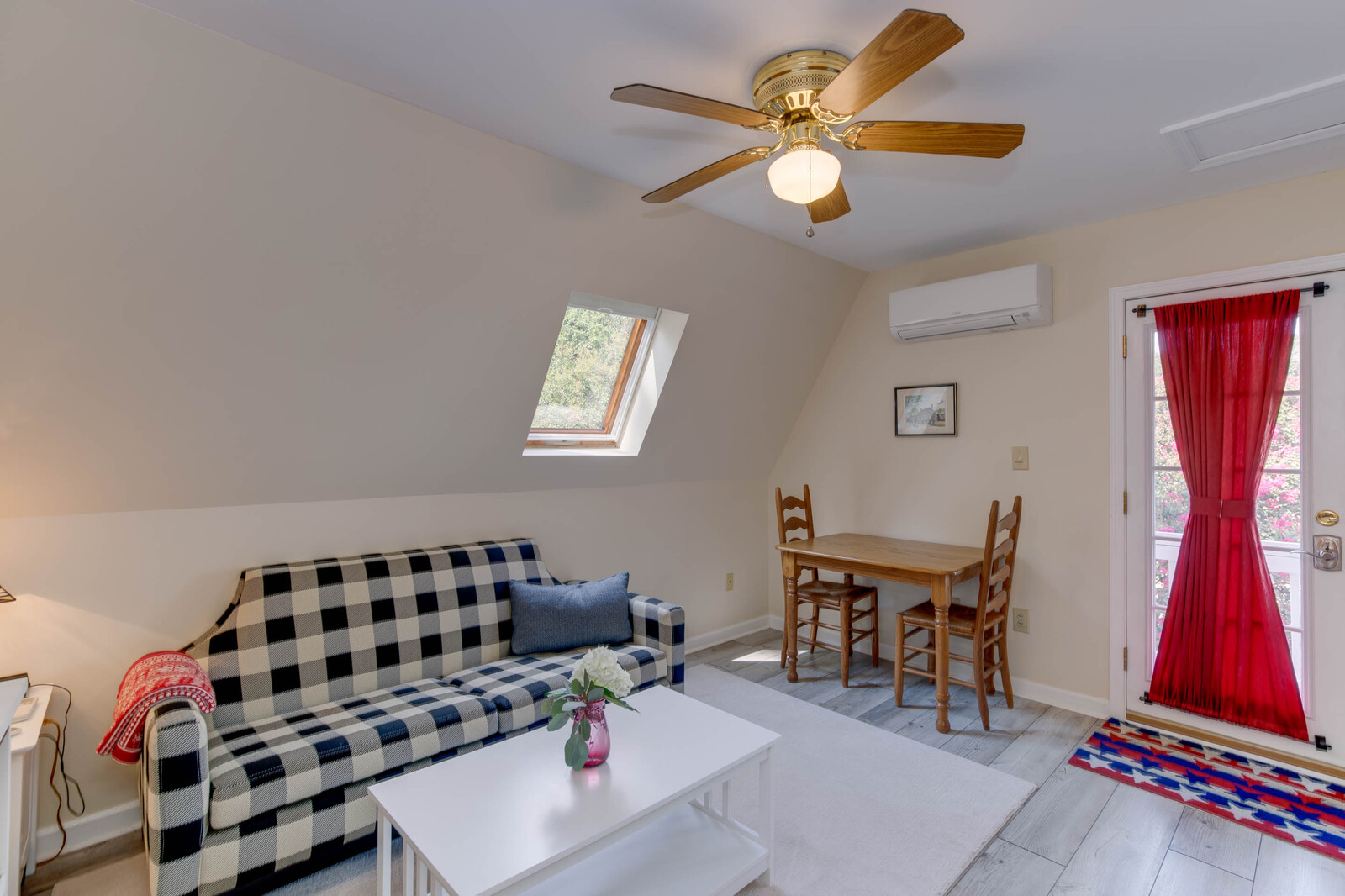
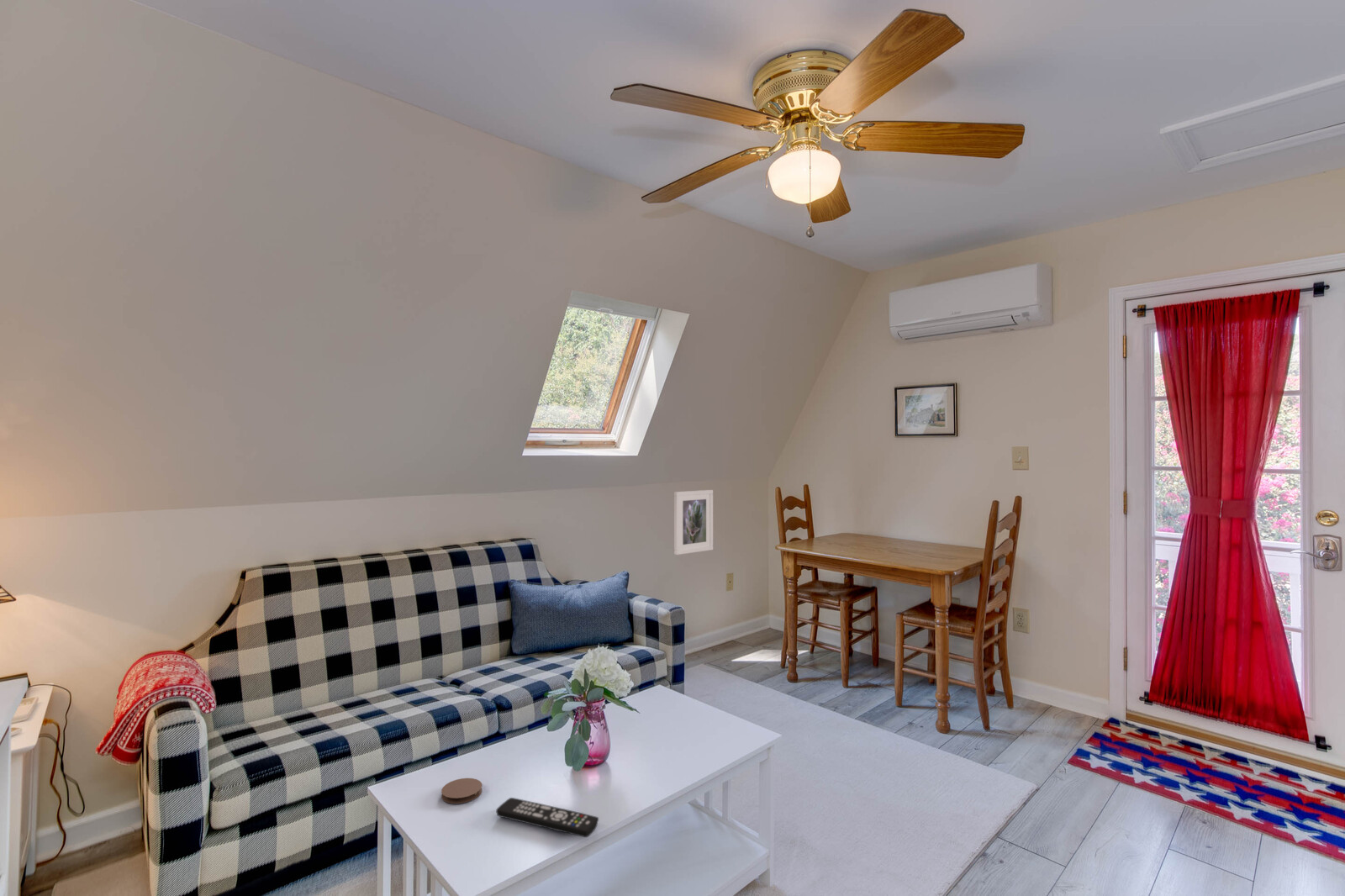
+ remote control [495,797,599,838]
+ coaster [440,777,483,804]
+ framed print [673,489,714,556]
